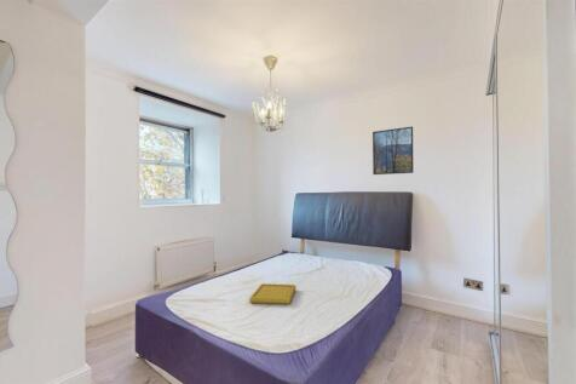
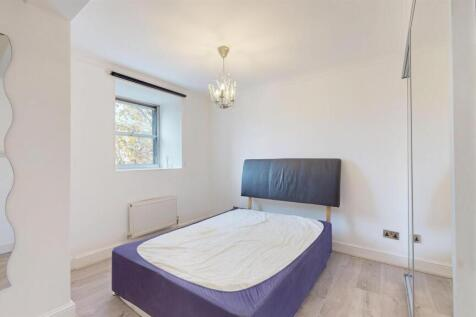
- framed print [371,126,415,176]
- serving tray [248,282,298,305]
